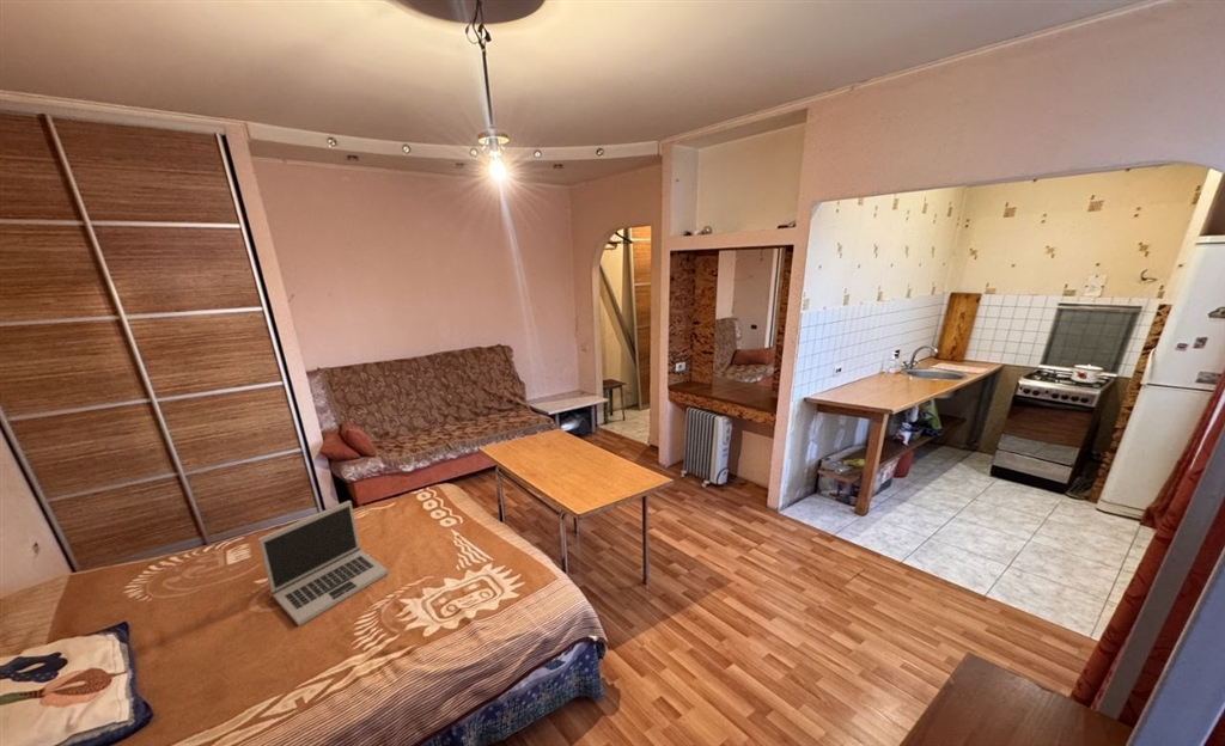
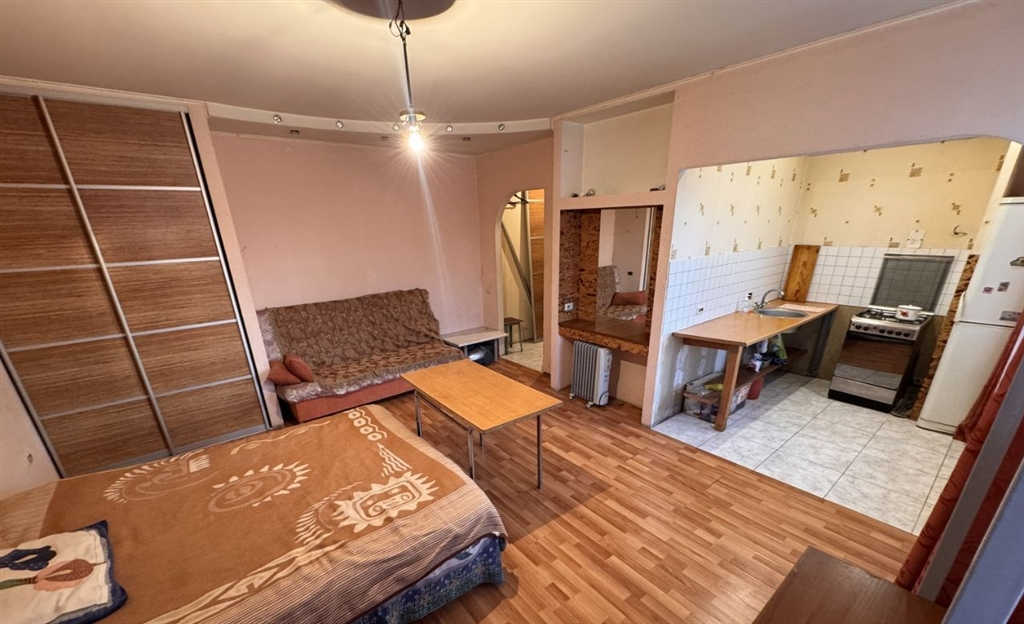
- laptop [257,500,390,626]
